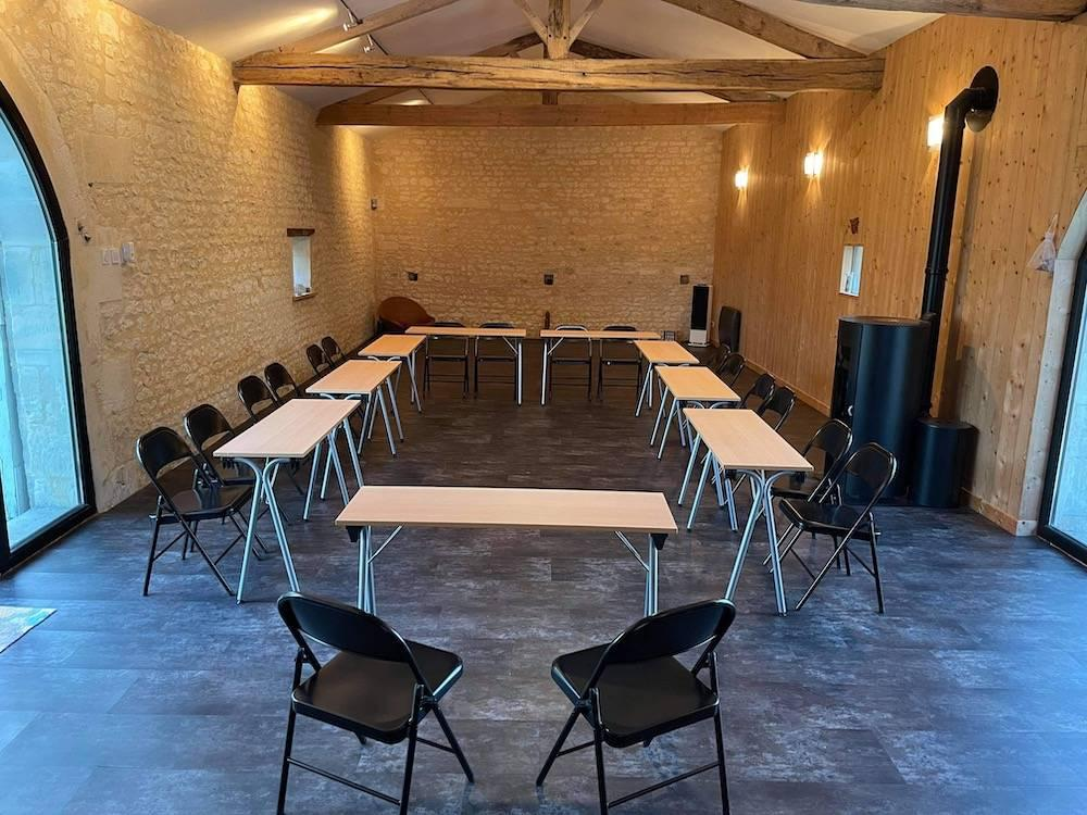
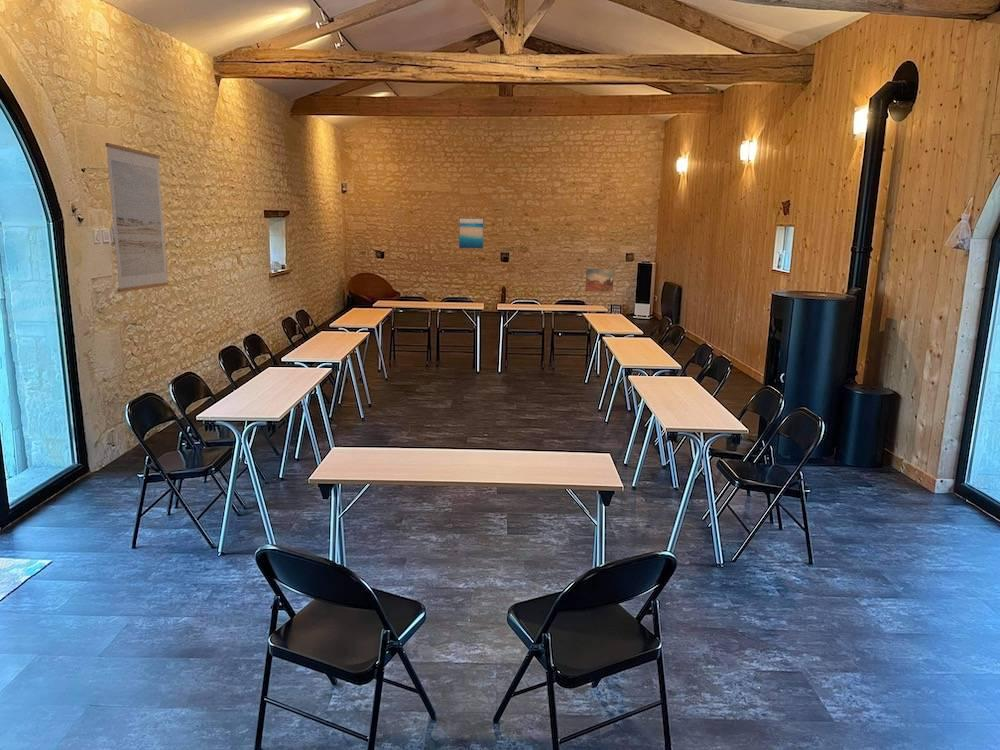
+ wall art [584,268,615,293]
+ wall art [104,142,169,293]
+ wall art [458,217,485,250]
